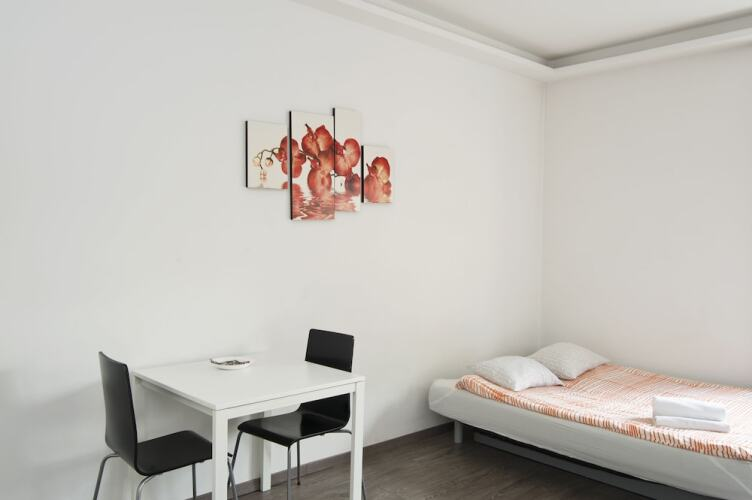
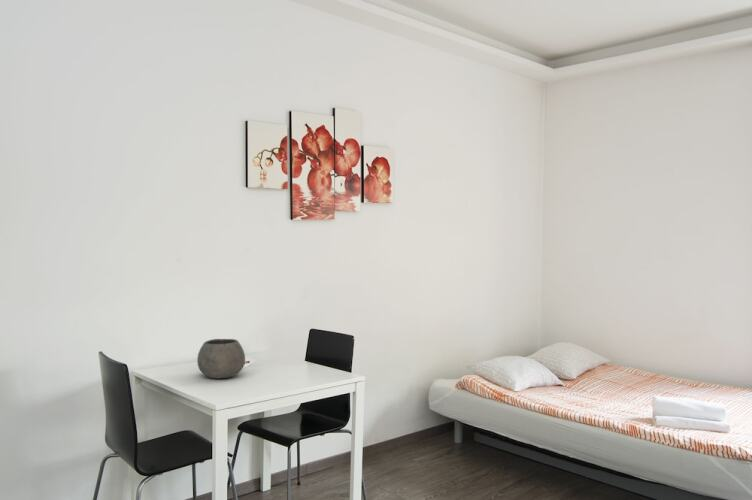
+ bowl [196,338,246,379]
